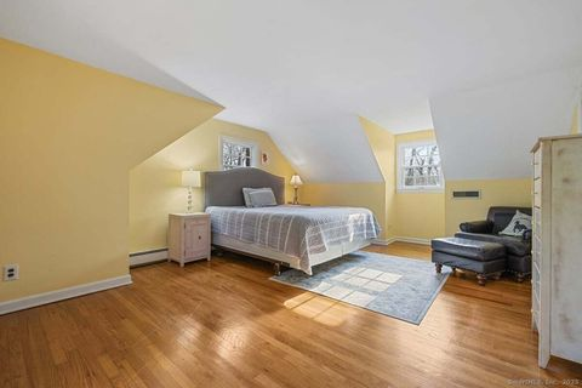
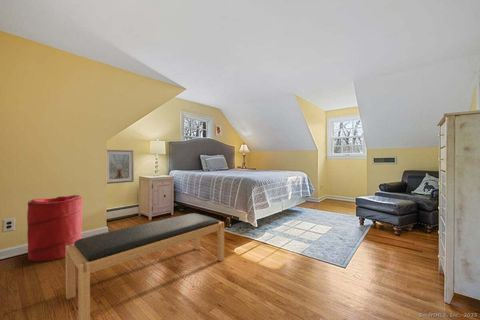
+ picture frame [106,149,135,185]
+ bench [65,212,225,320]
+ laundry hamper [26,194,84,263]
